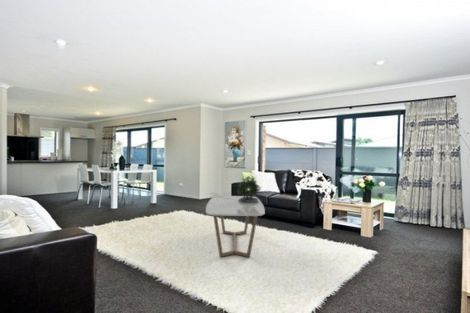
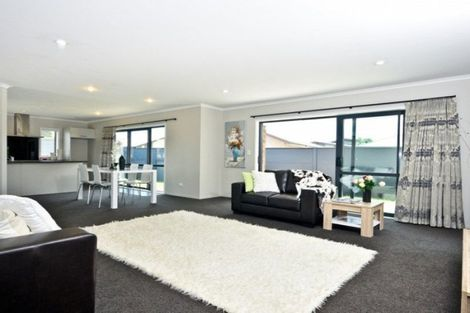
- coffee table [205,195,266,258]
- potted plant [236,173,262,203]
